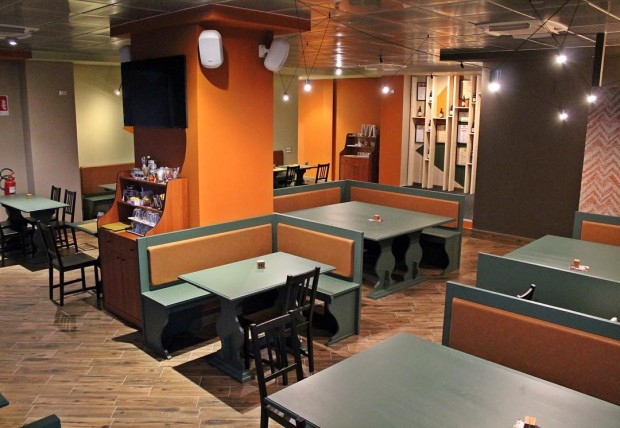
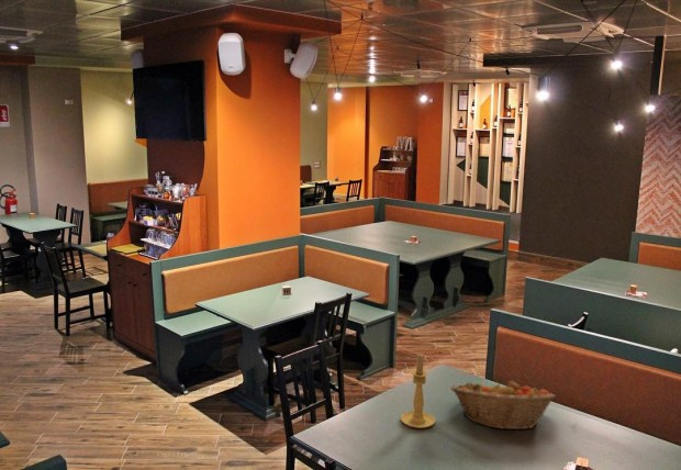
+ fruit basket [449,379,556,430]
+ candle holder [400,352,436,429]
